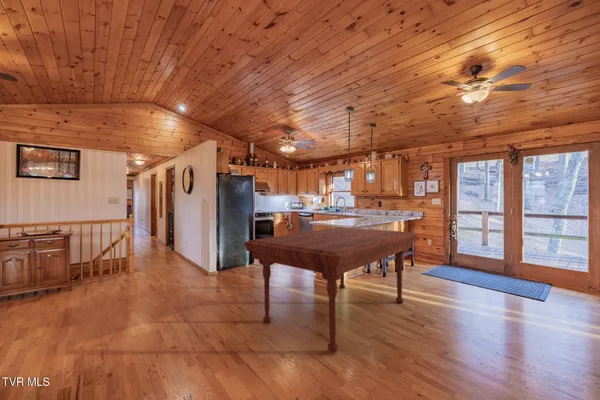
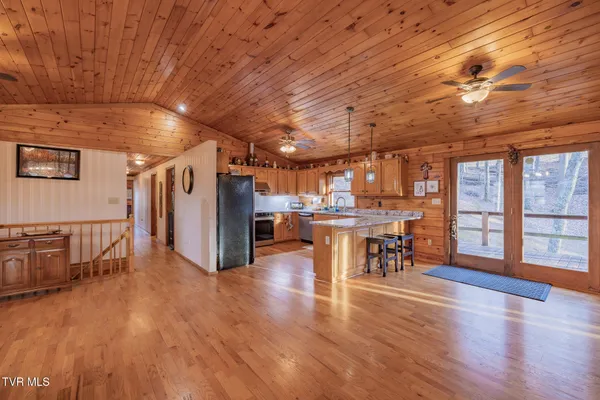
- dining table [243,226,418,353]
